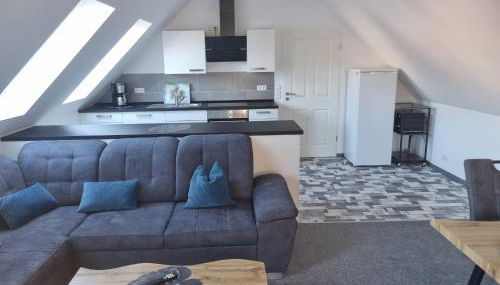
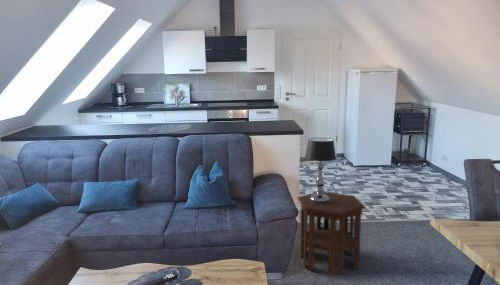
+ table lamp [304,137,337,203]
+ side table [297,191,367,276]
